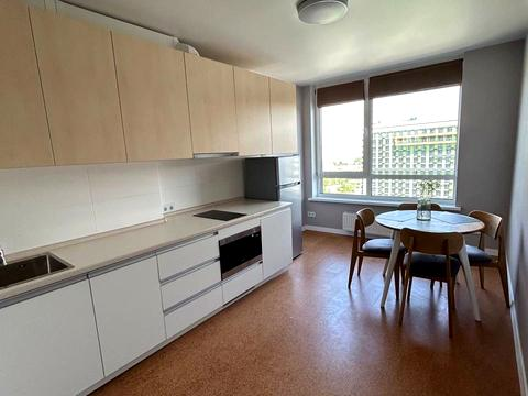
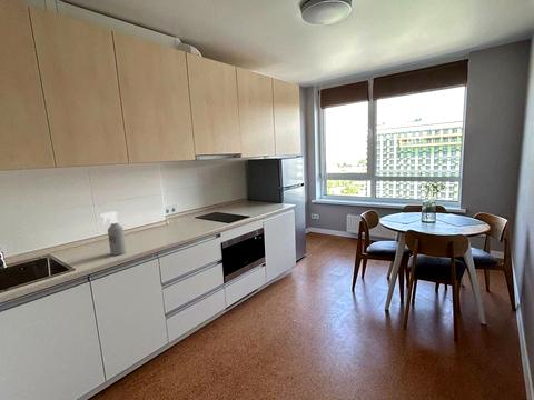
+ spray bottle [99,211,127,257]
